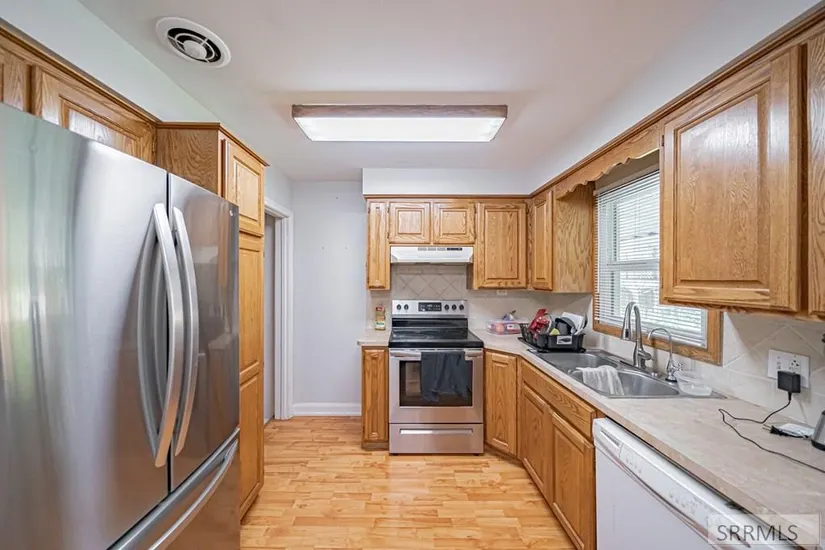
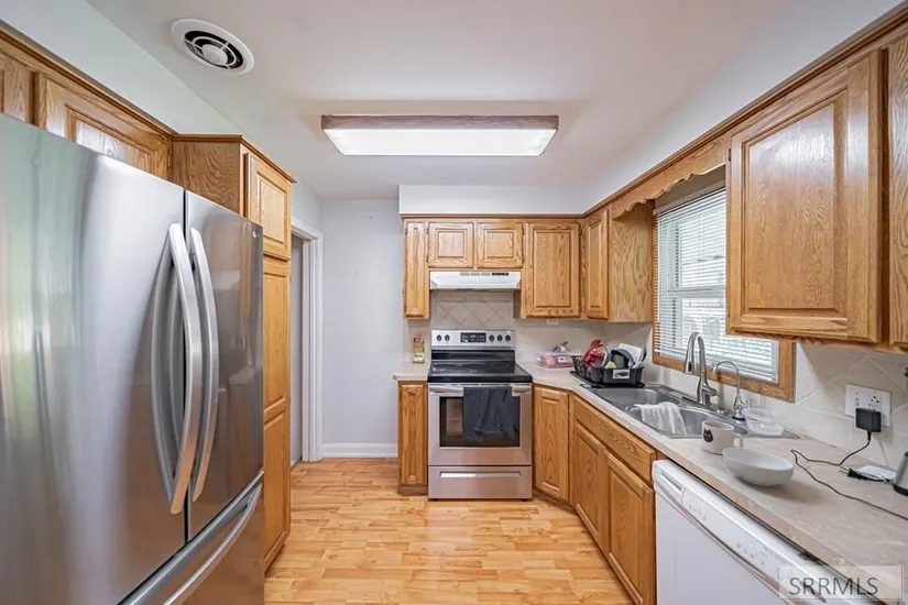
+ mug [701,420,744,455]
+ cereal bowl [722,447,795,487]
